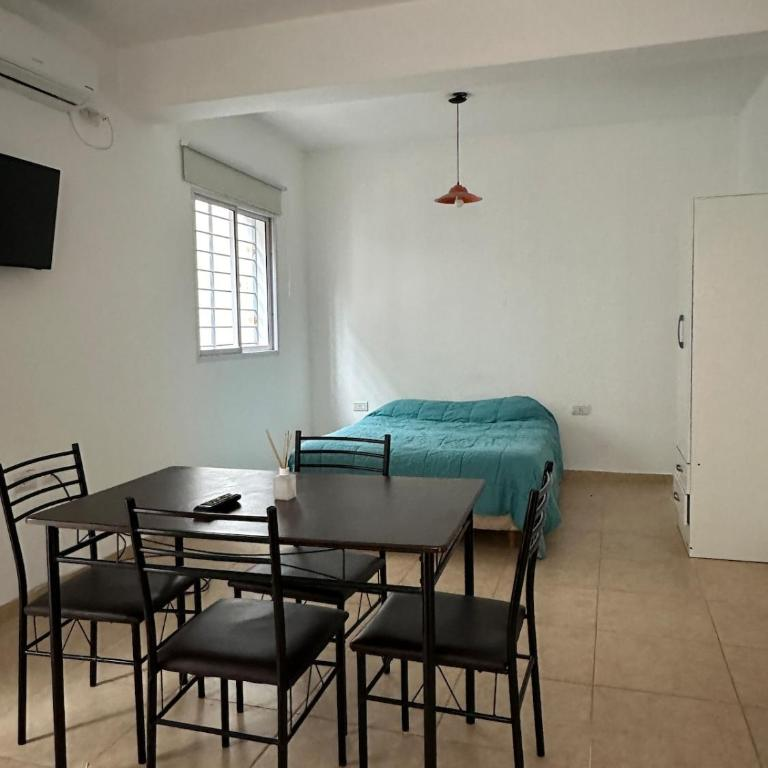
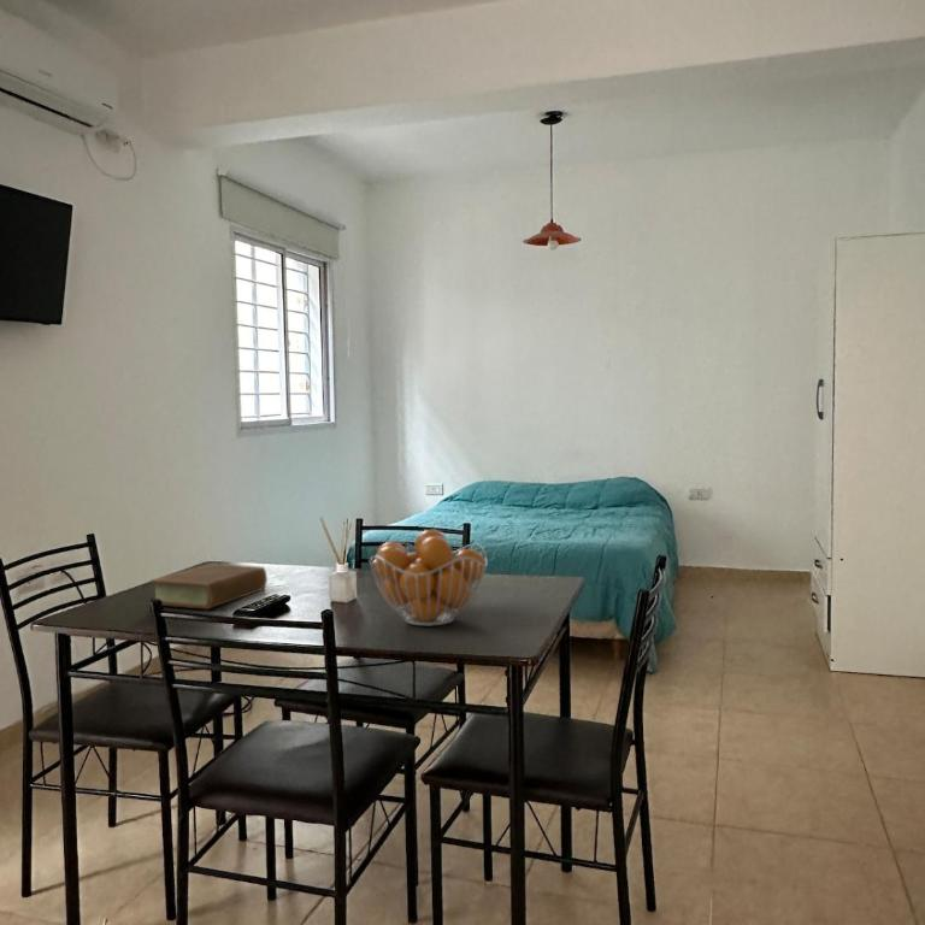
+ book [149,562,269,611]
+ fruit basket [369,529,489,628]
